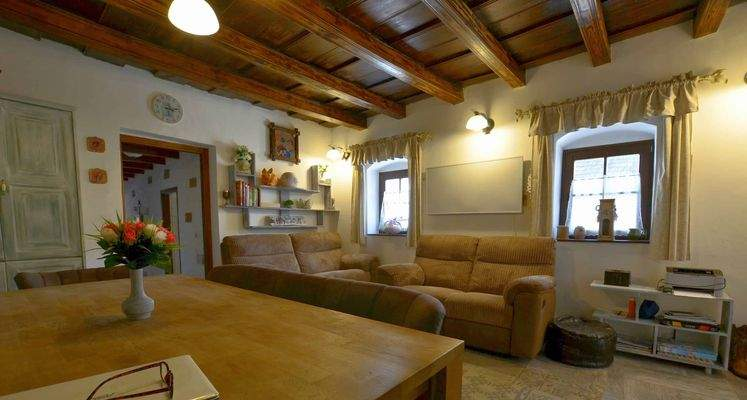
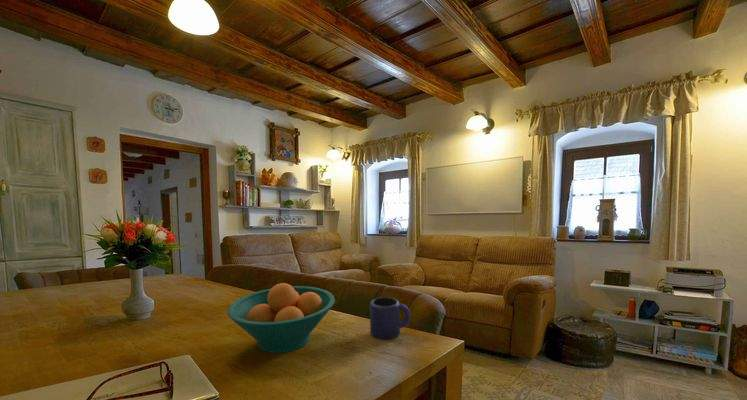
+ mug [369,296,412,340]
+ fruit bowl [226,282,336,354]
